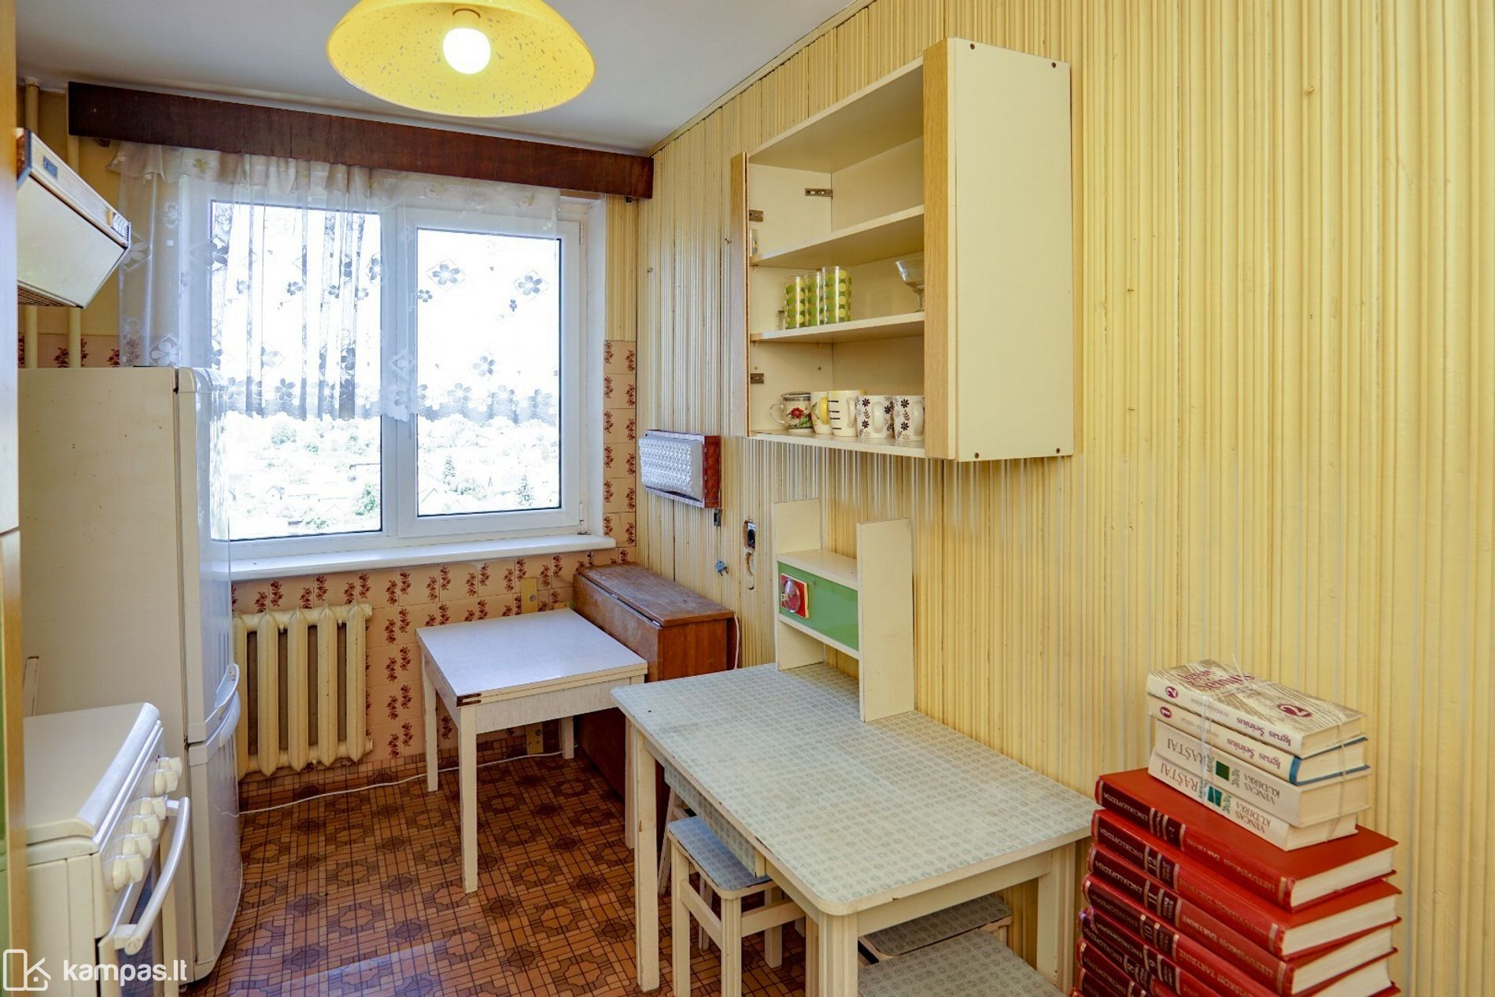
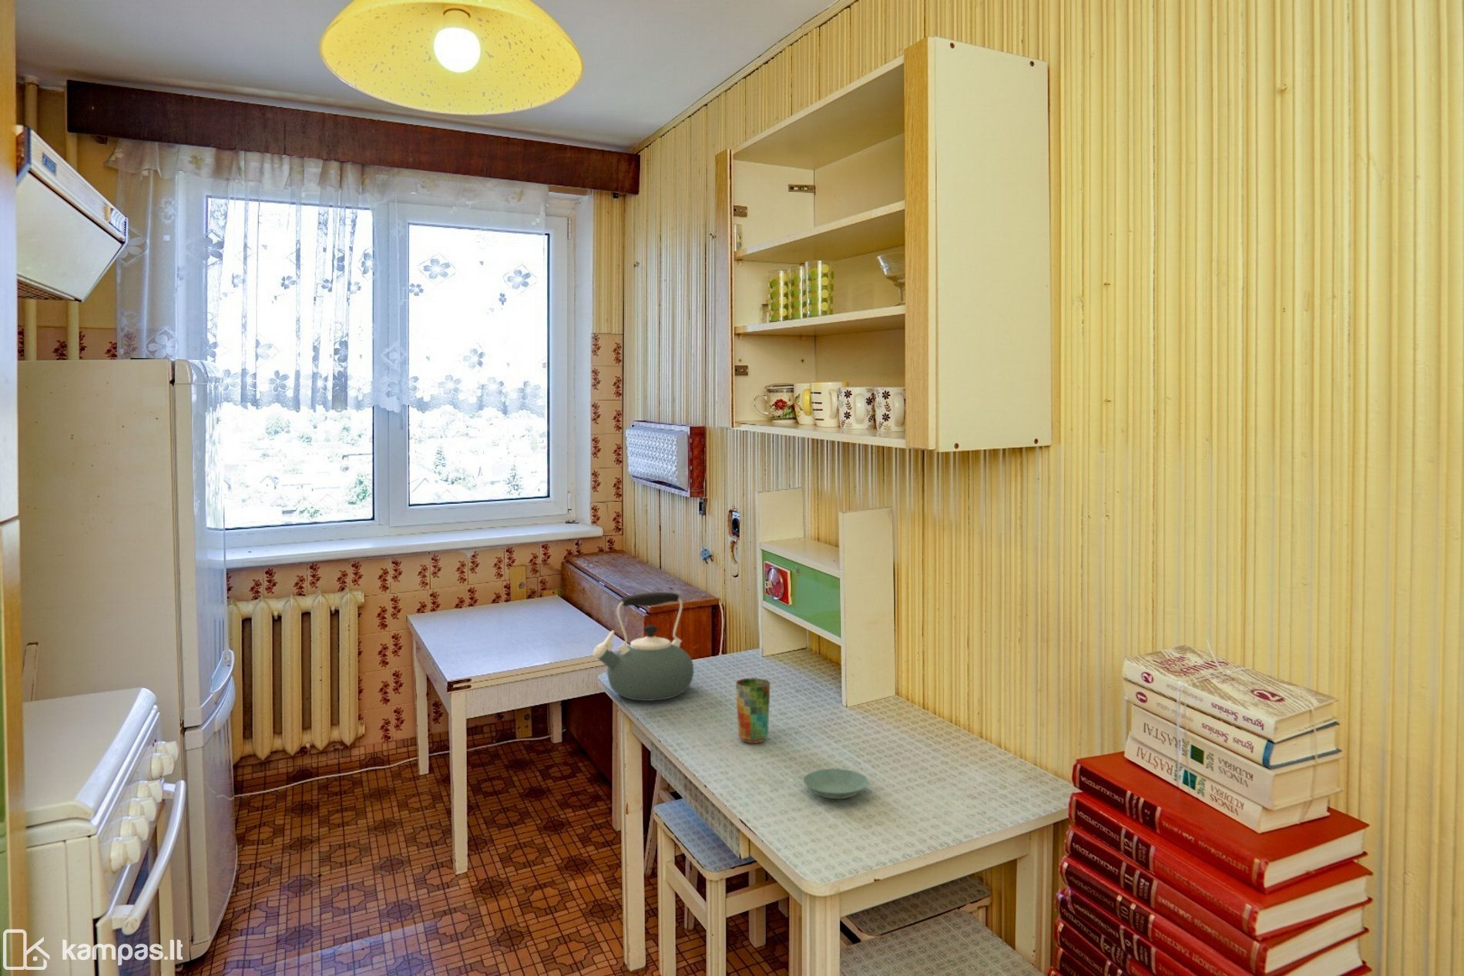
+ kettle [591,591,694,701]
+ saucer [802,768,869,800]
+ cup [735,678,771,744]
